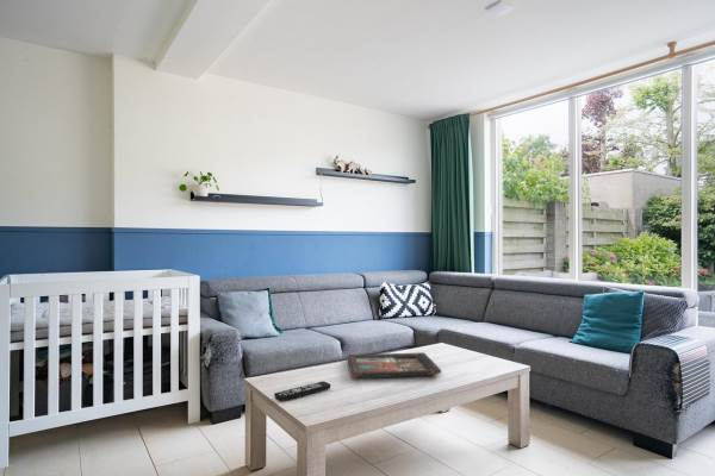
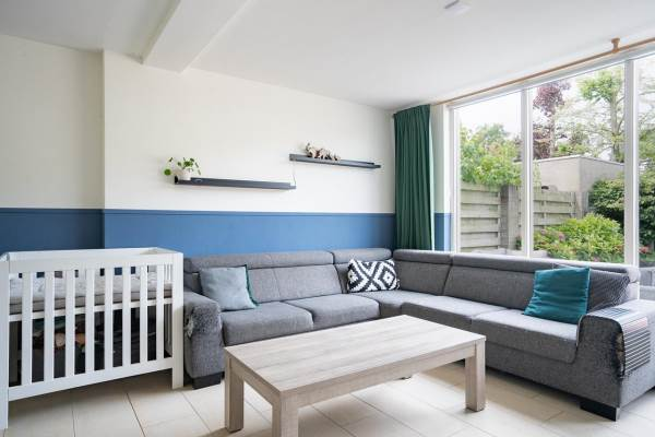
- decorative tray [347,351,442,380]
- remote control [273,380,332,402]
